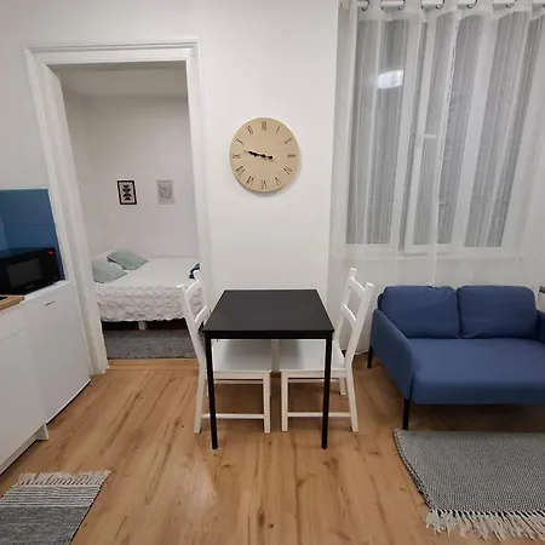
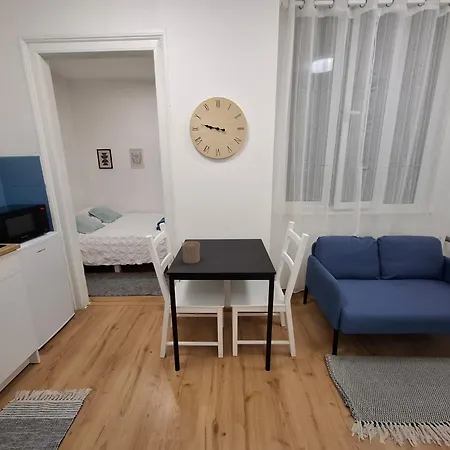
+ cup [181,240,201,264]
